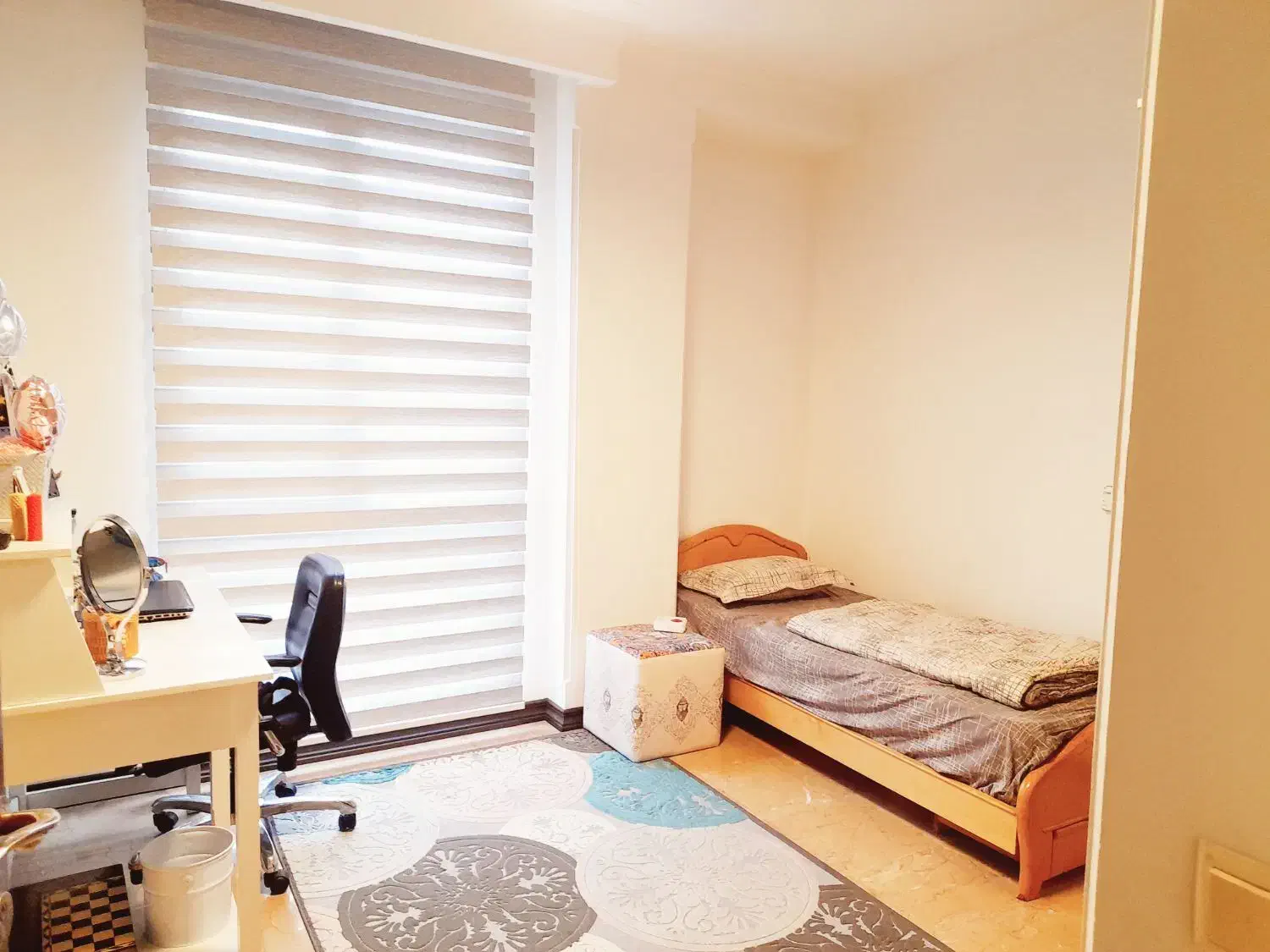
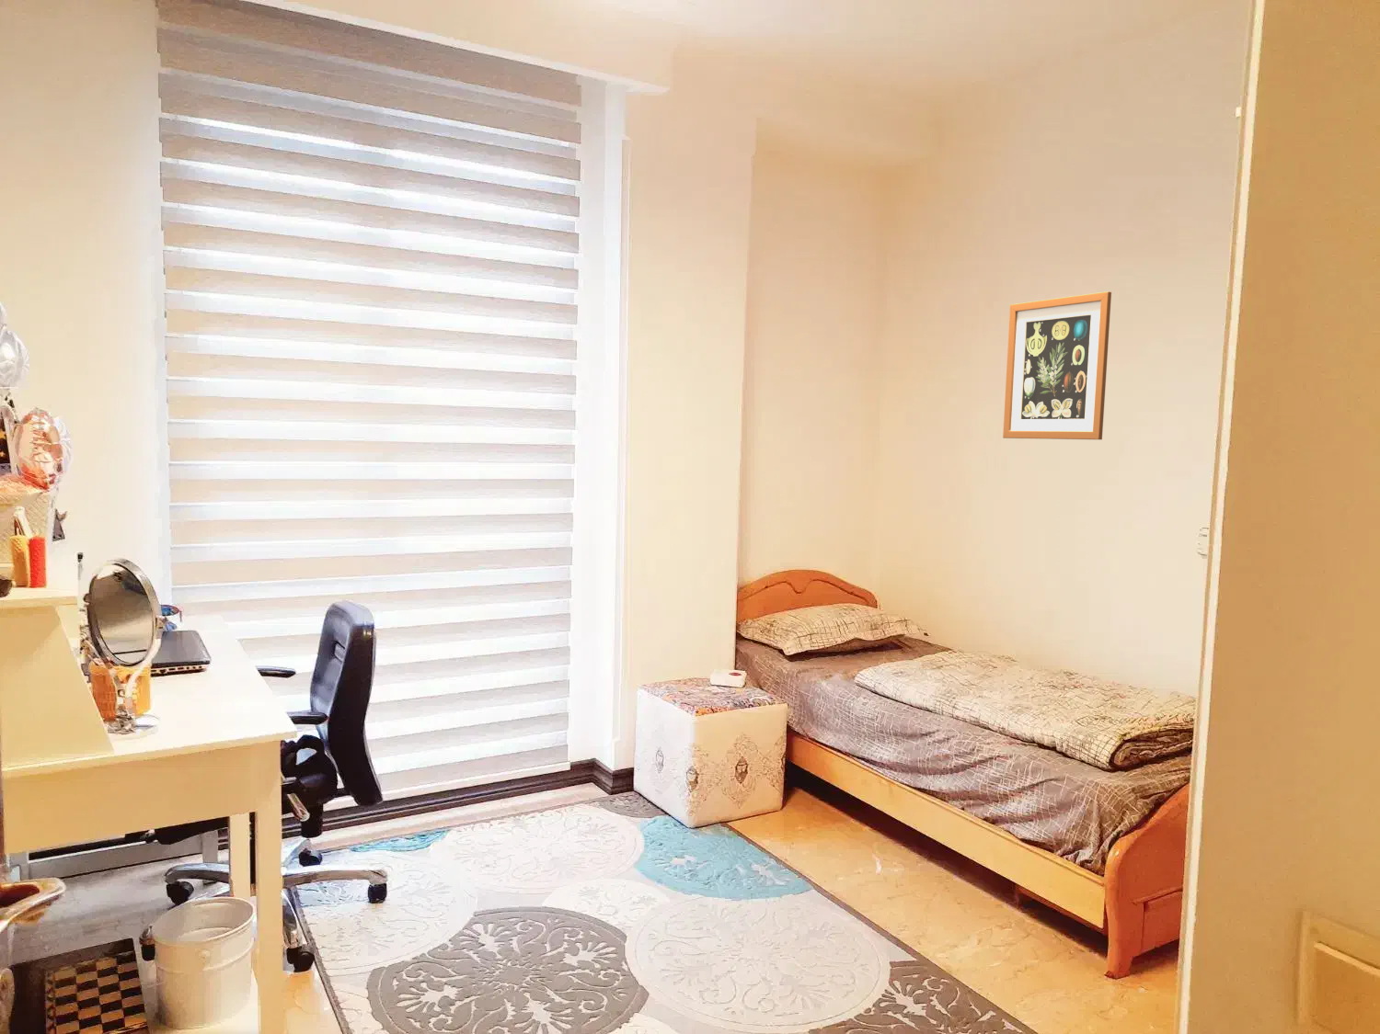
+ wall art [1002,290,1113,440]
